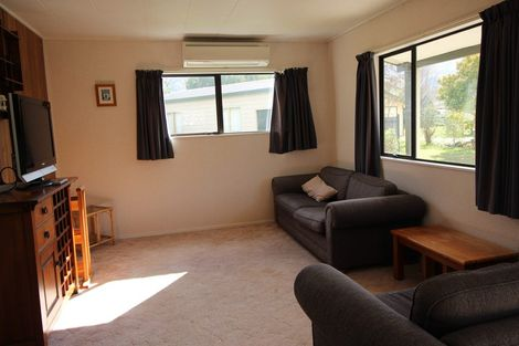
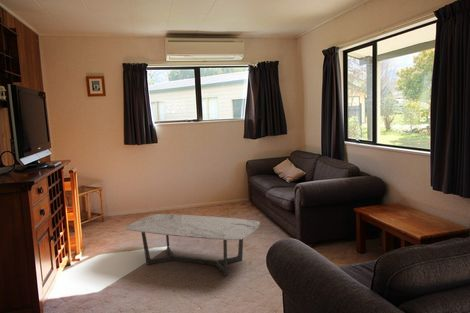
+ coffee table [125,213,261,277]
